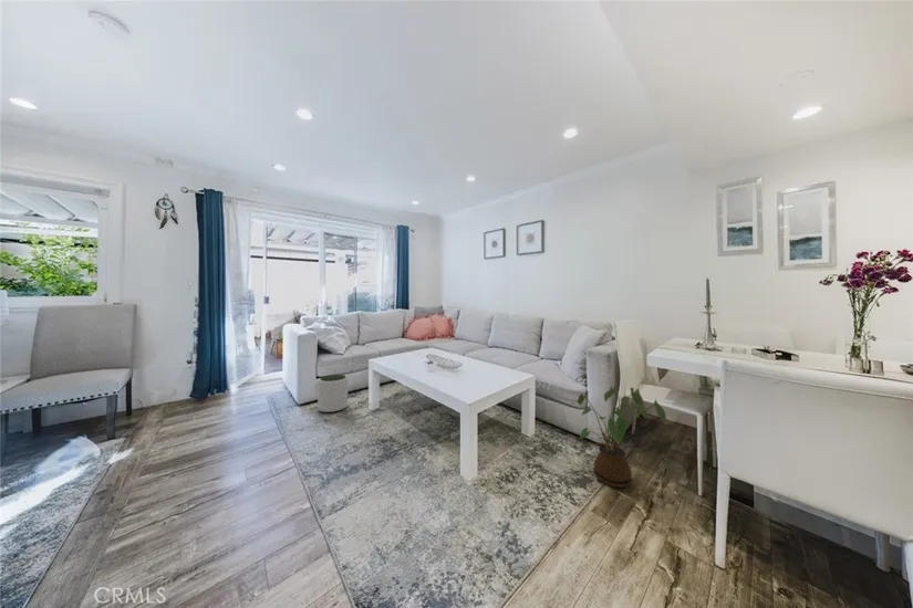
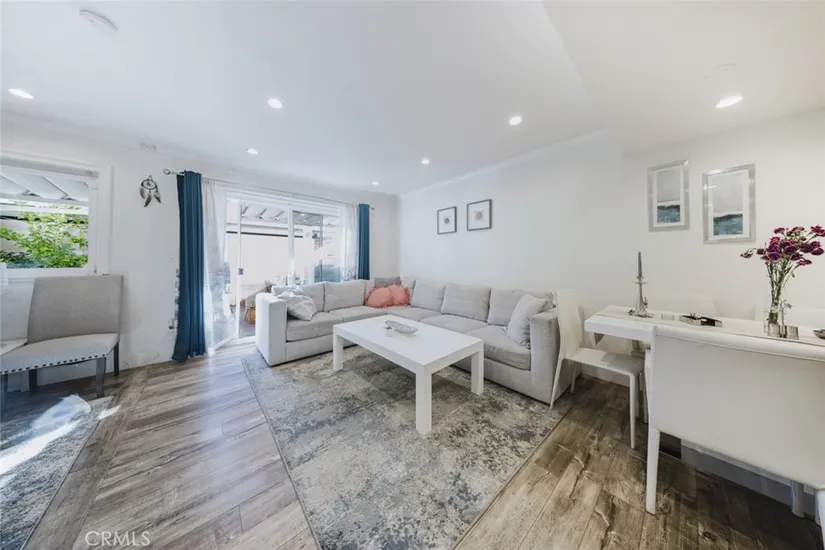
- plant pot [317,374,349,413]
- house plant [577,386,667,489]
